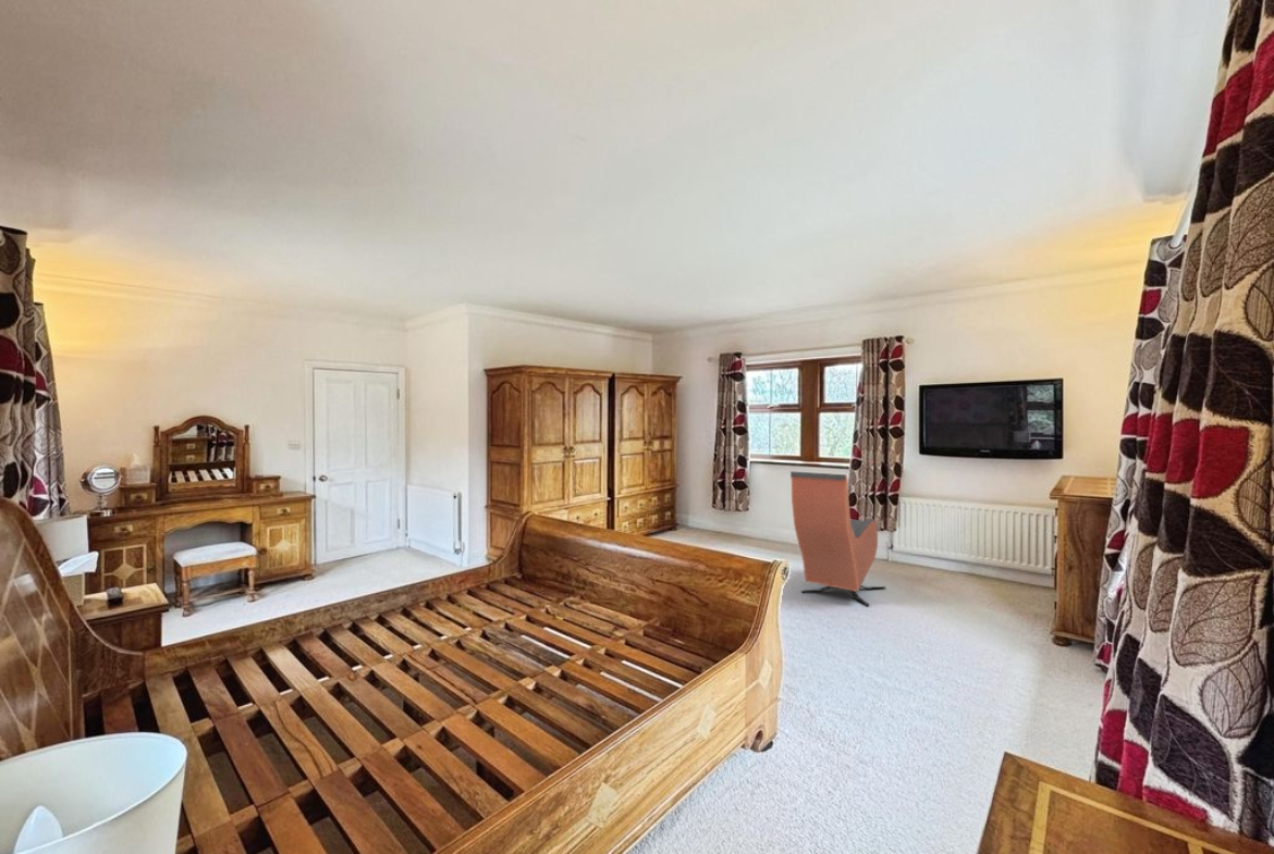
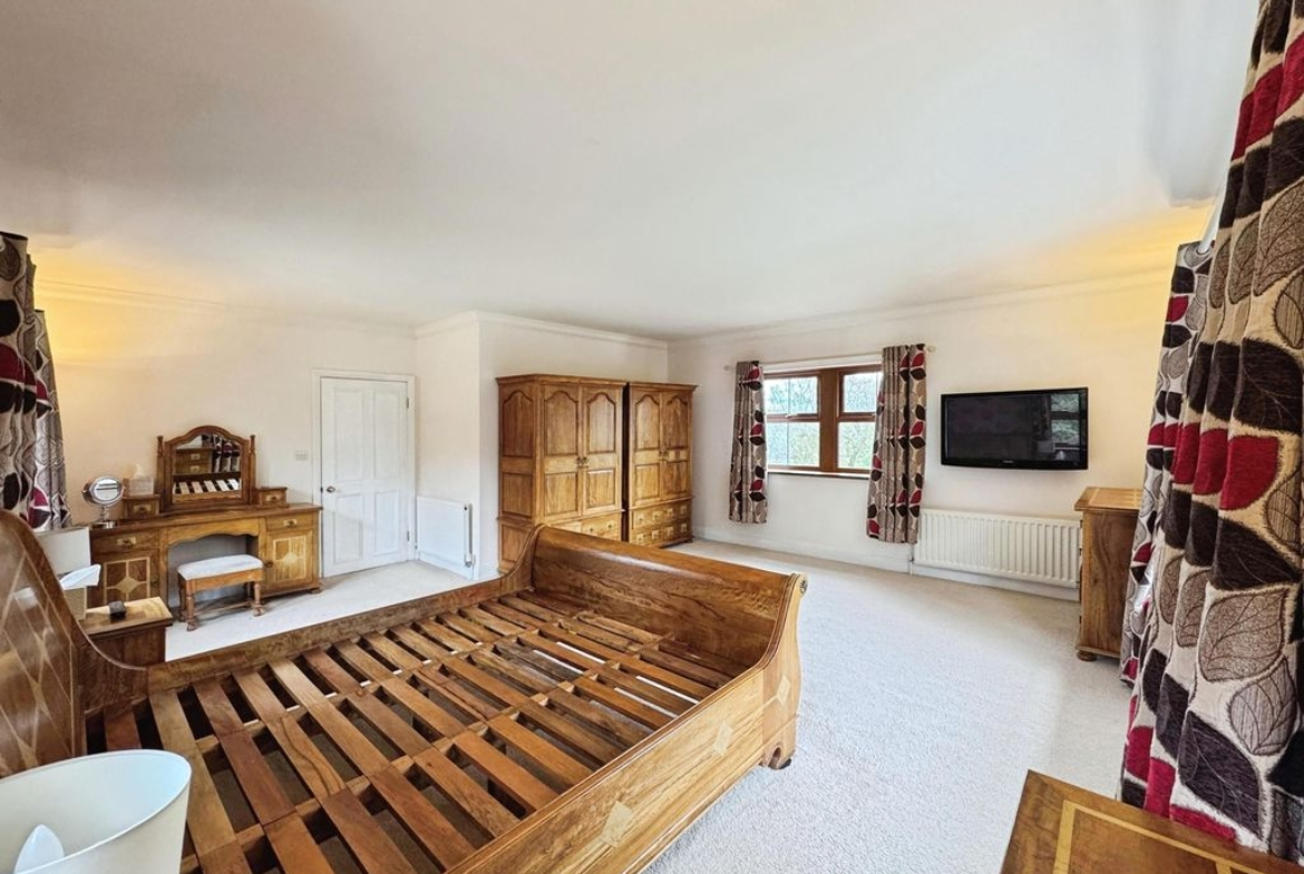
- armchair [789,470,887,607]
